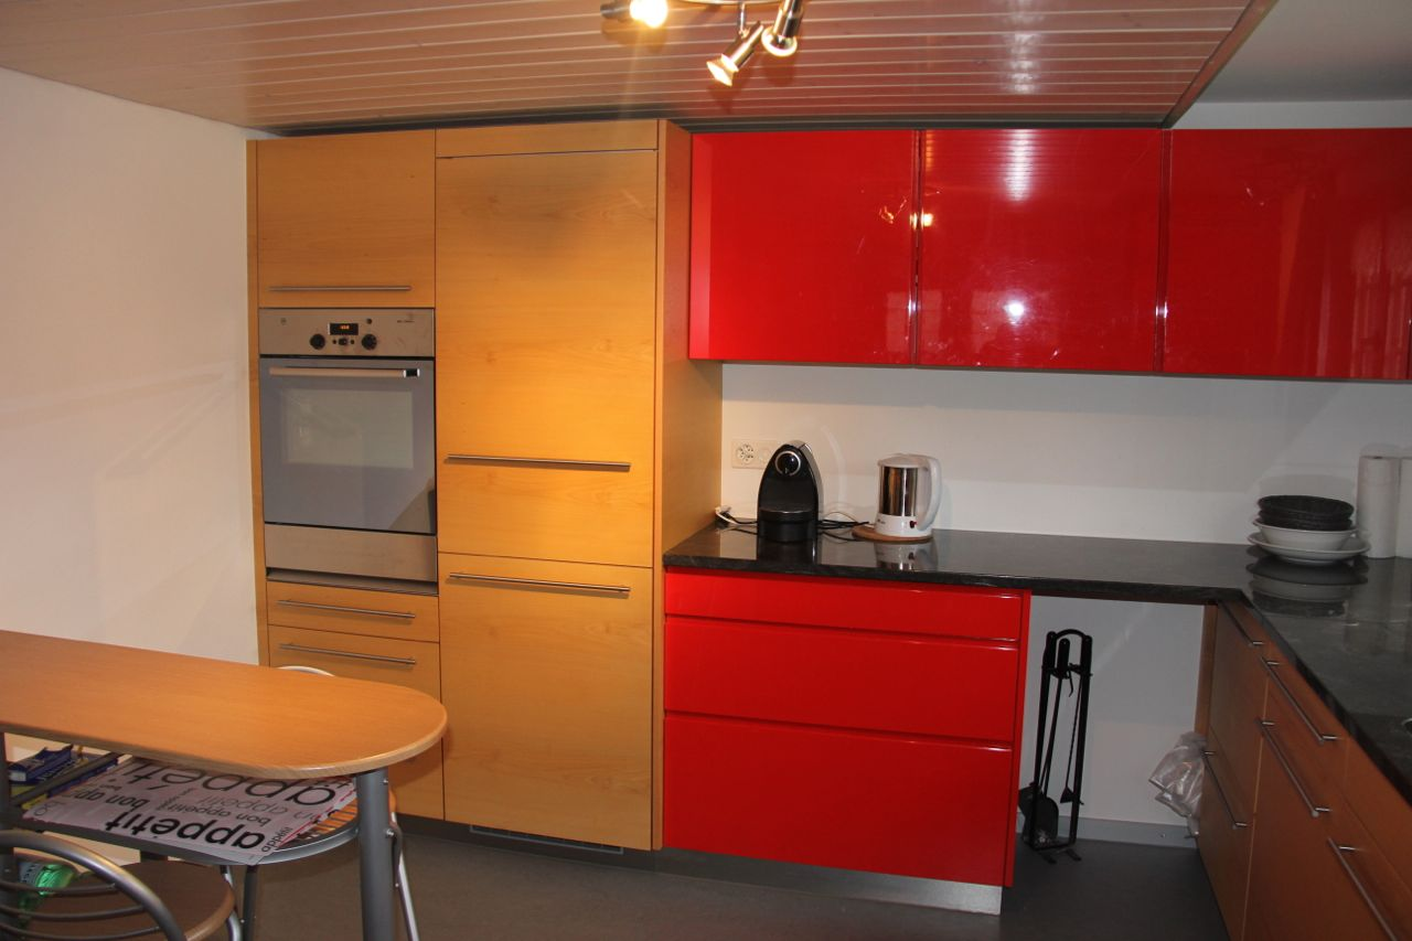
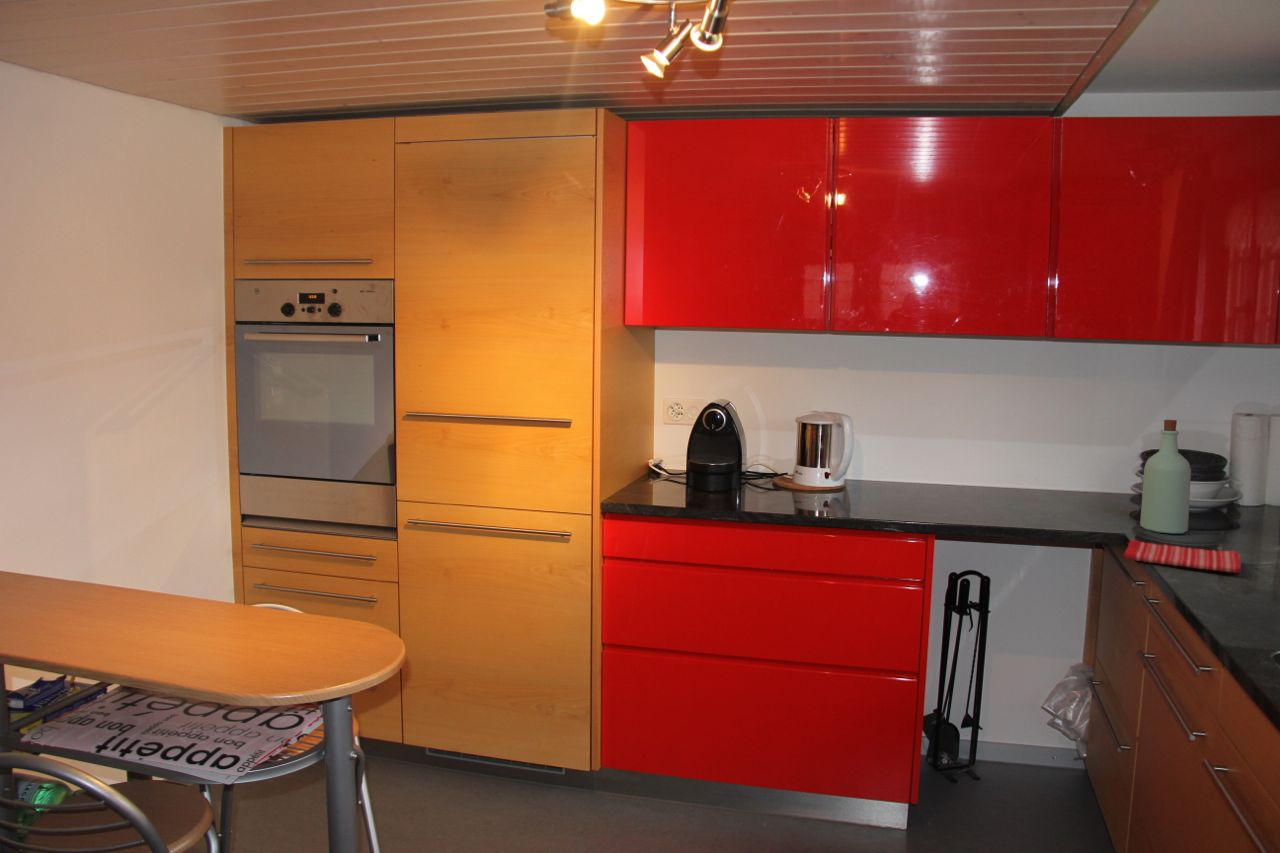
+ bottle [1139,419,1192,535]
+ dish towel [1123,538,1242,574]
